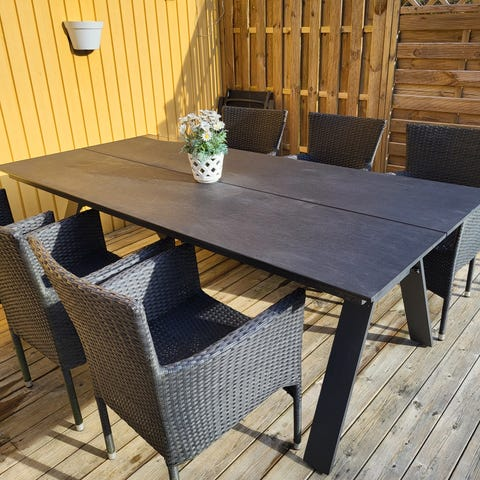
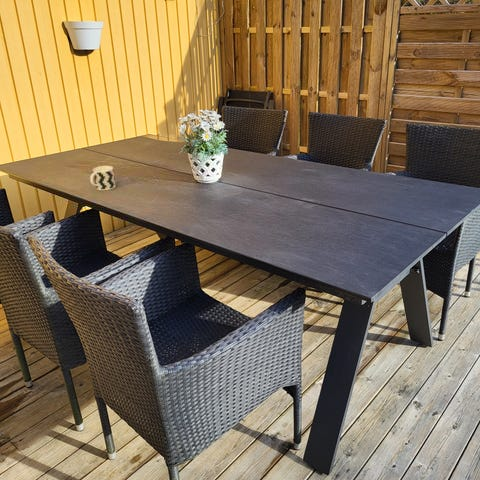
+ cup [89,165,117,191]
